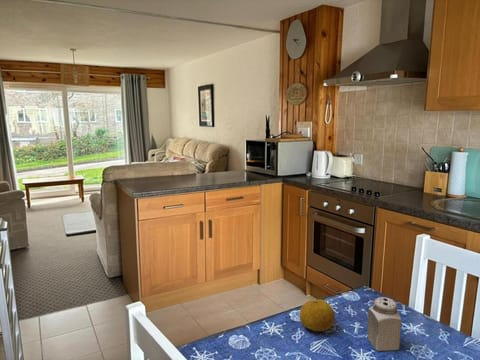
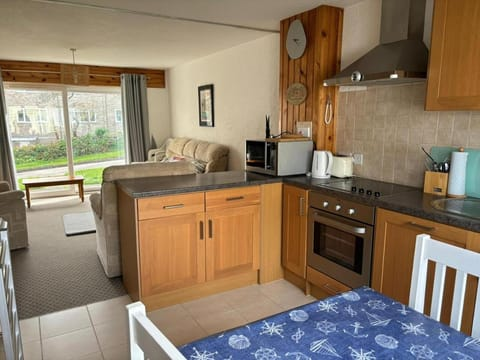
- salt shaker [366,296,403,352]
- fruit [299,298,336,332]
